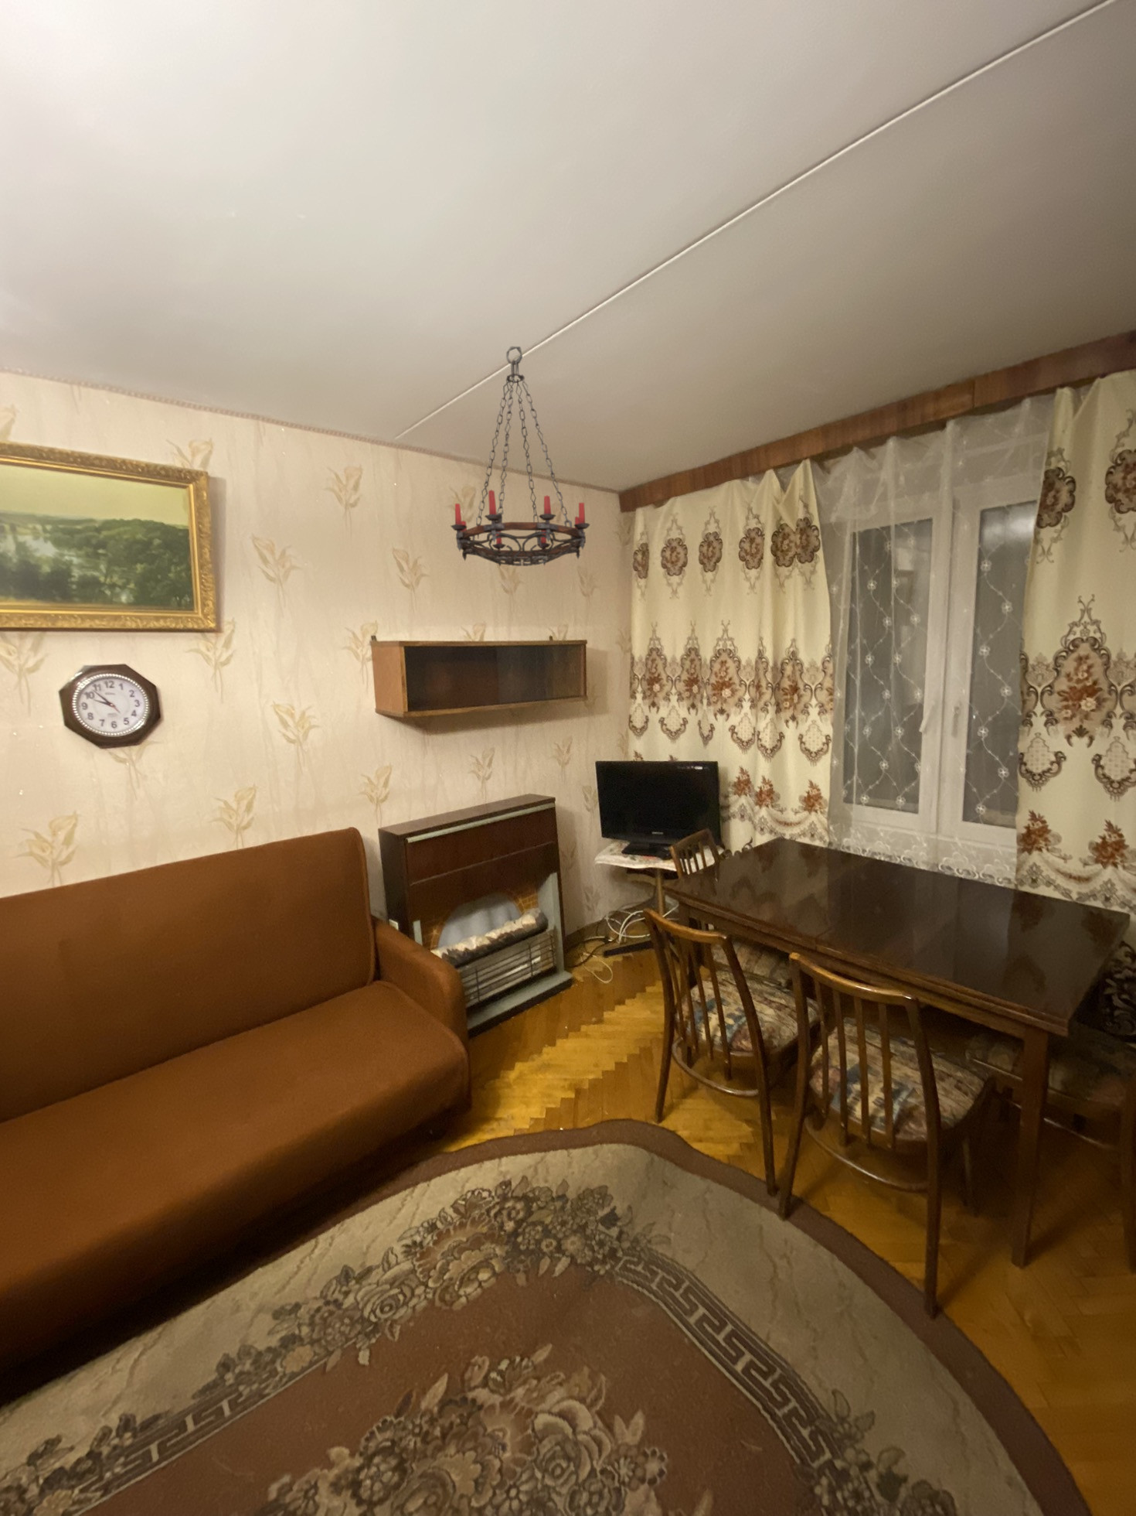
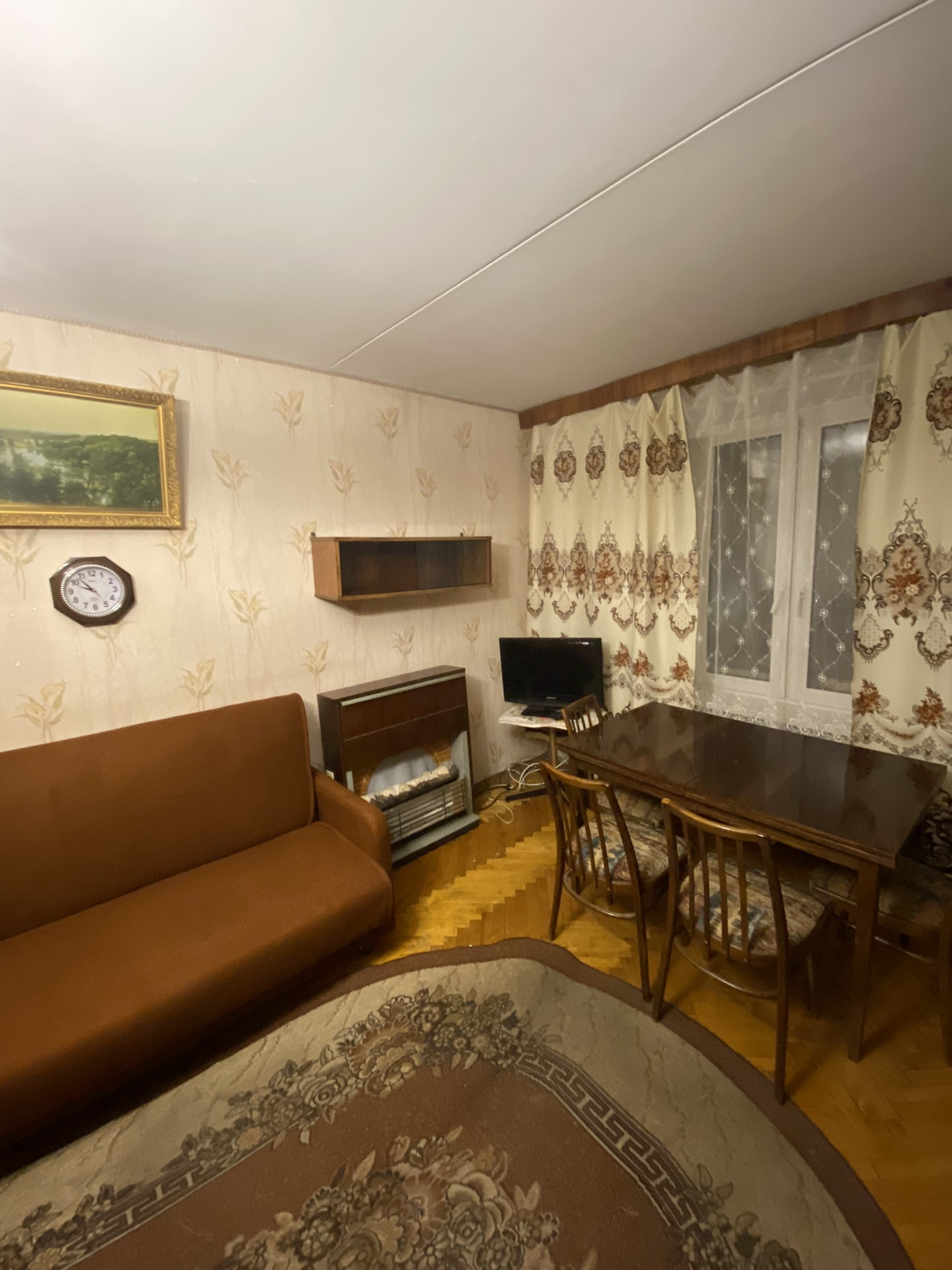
- chandelier [450,346,591,567]
